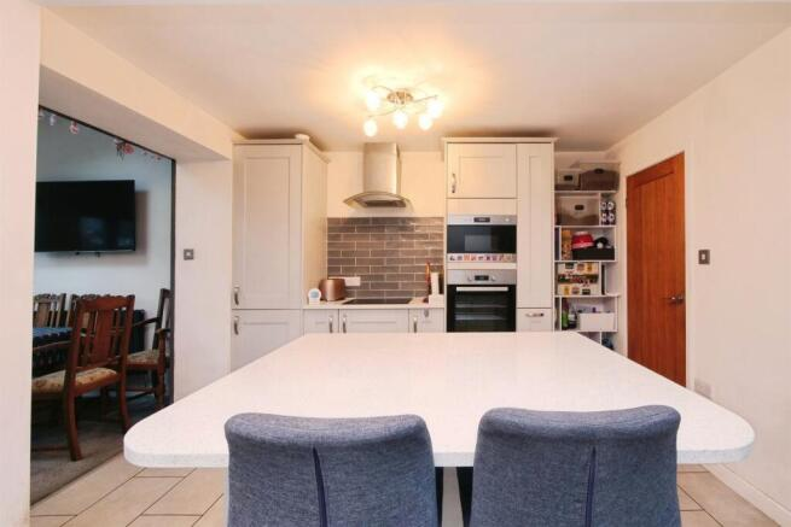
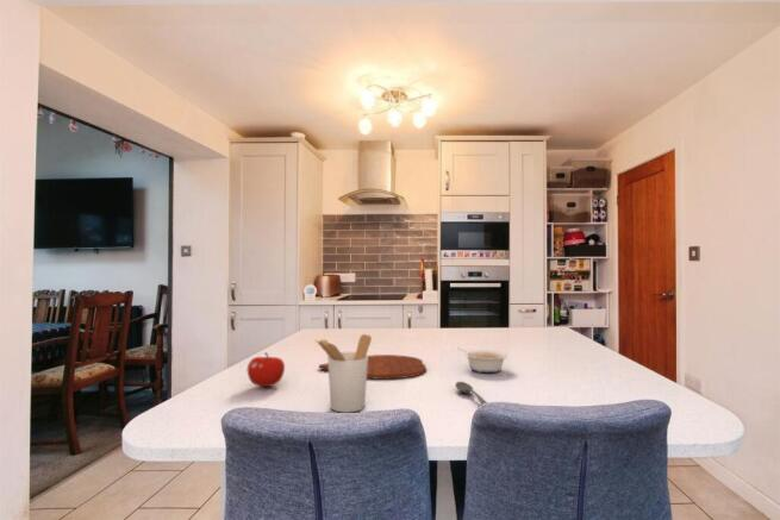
+ soupspoon [455,381,488,406]
+ fruit [247,351,286,388]
+ cutting board [318,353,428,380]
+ utensil holder [314,333,373,414]
+ legume [456,347,508,374]
